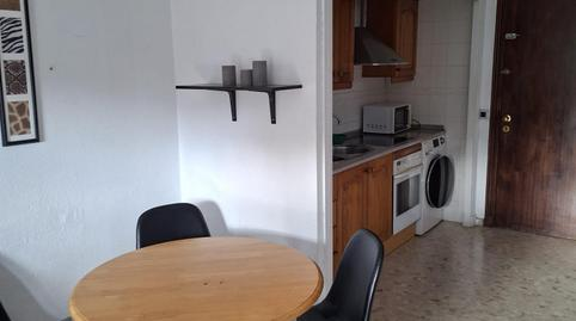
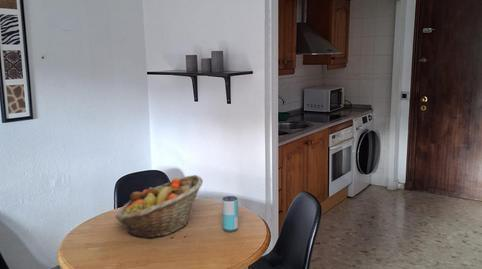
+ fruit basket [114,174,204,240]
+ beverage can [221,195,239,233]
